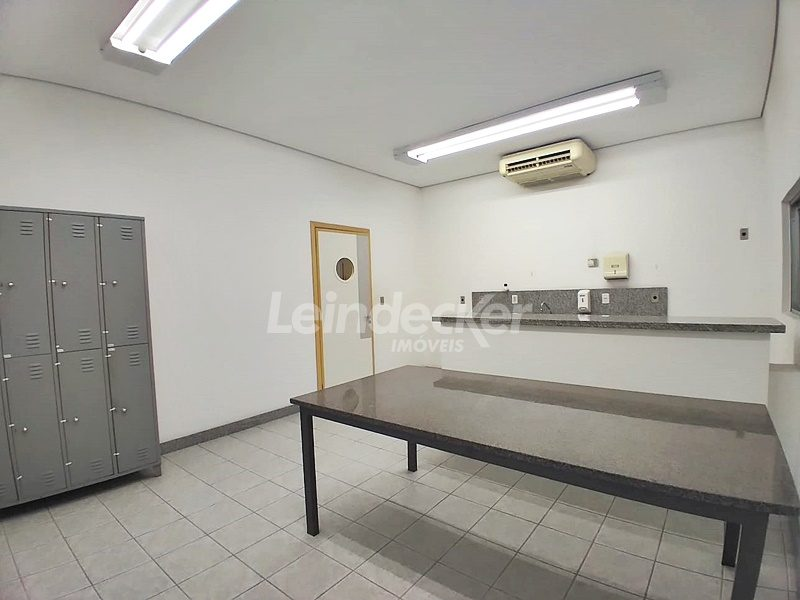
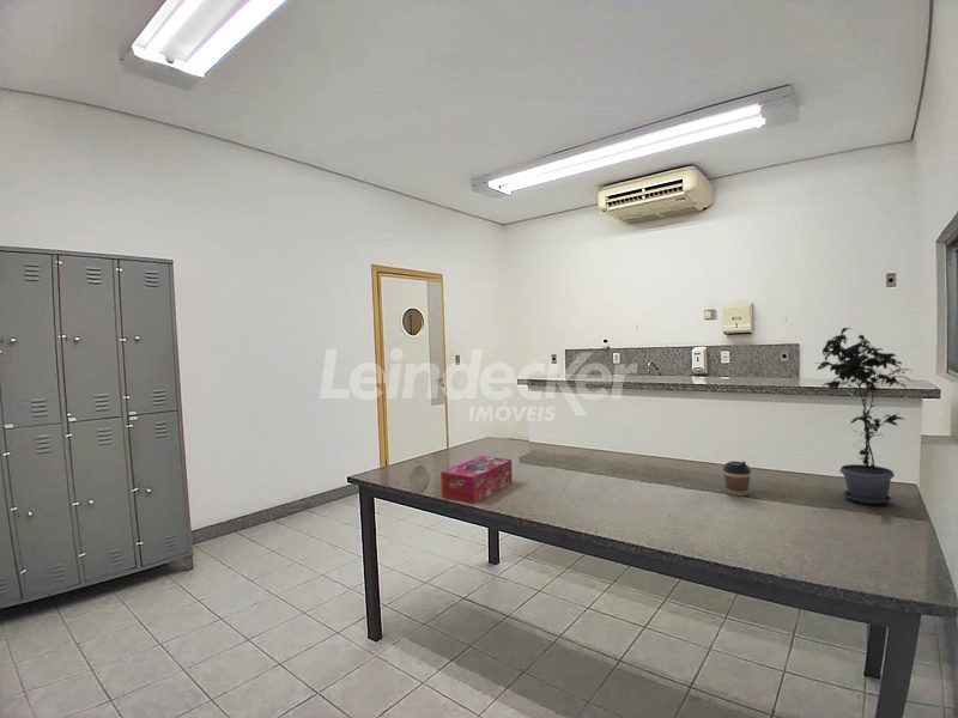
+ potted plant [814,327,916,505]
+ tissue box [439,455,514,505]
+ coffee cup [722,461,752,497]
